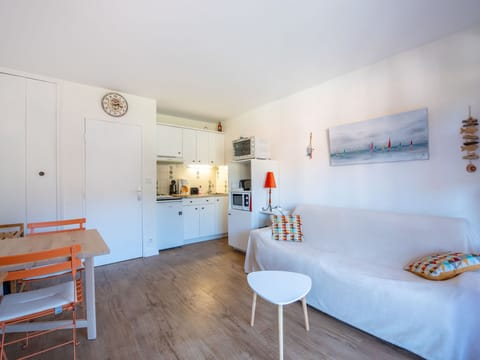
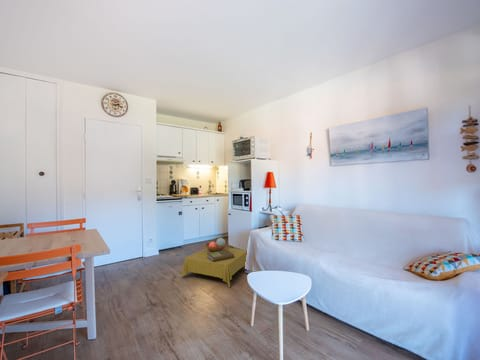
+ side table [181,237,248,288]
